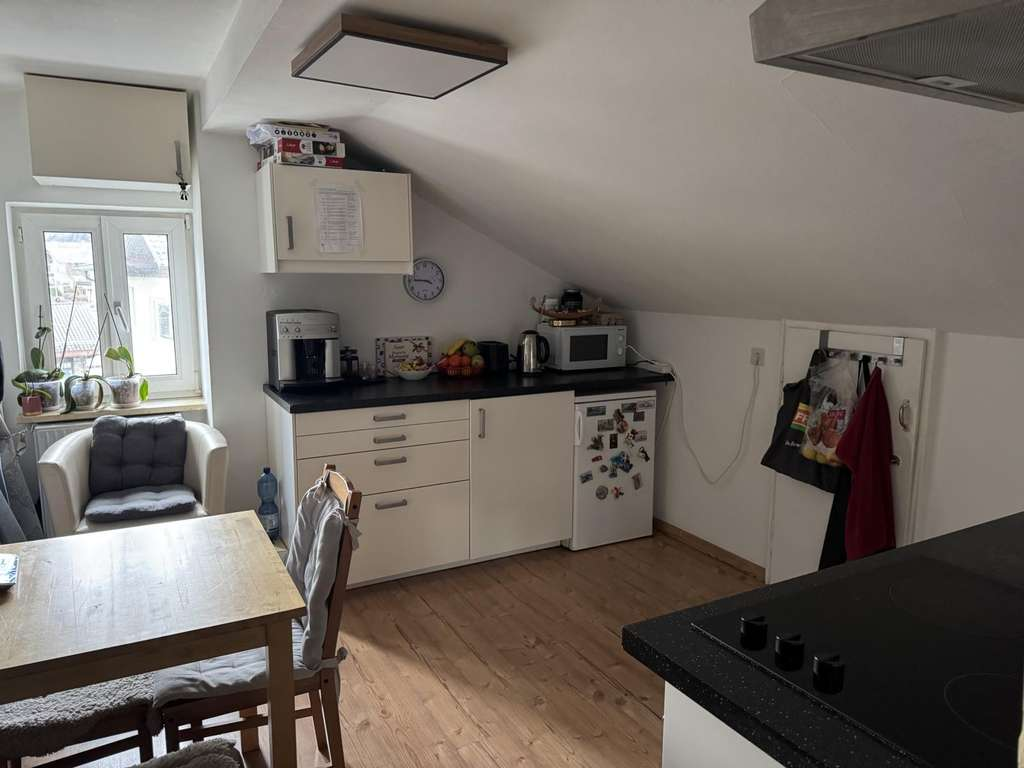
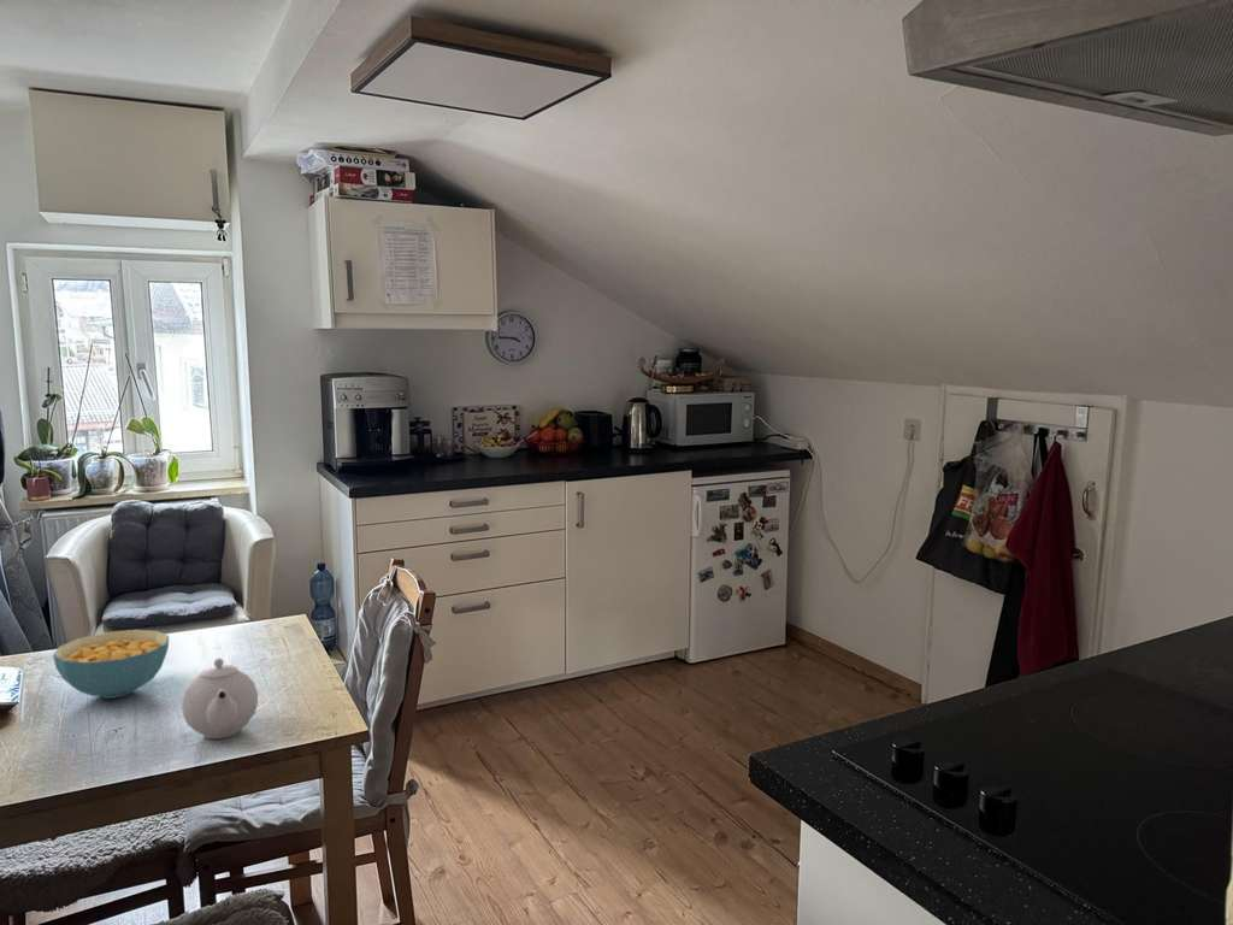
+ cereal bowl [52,629,171,700]
+ teapot [181,658,259,740]
